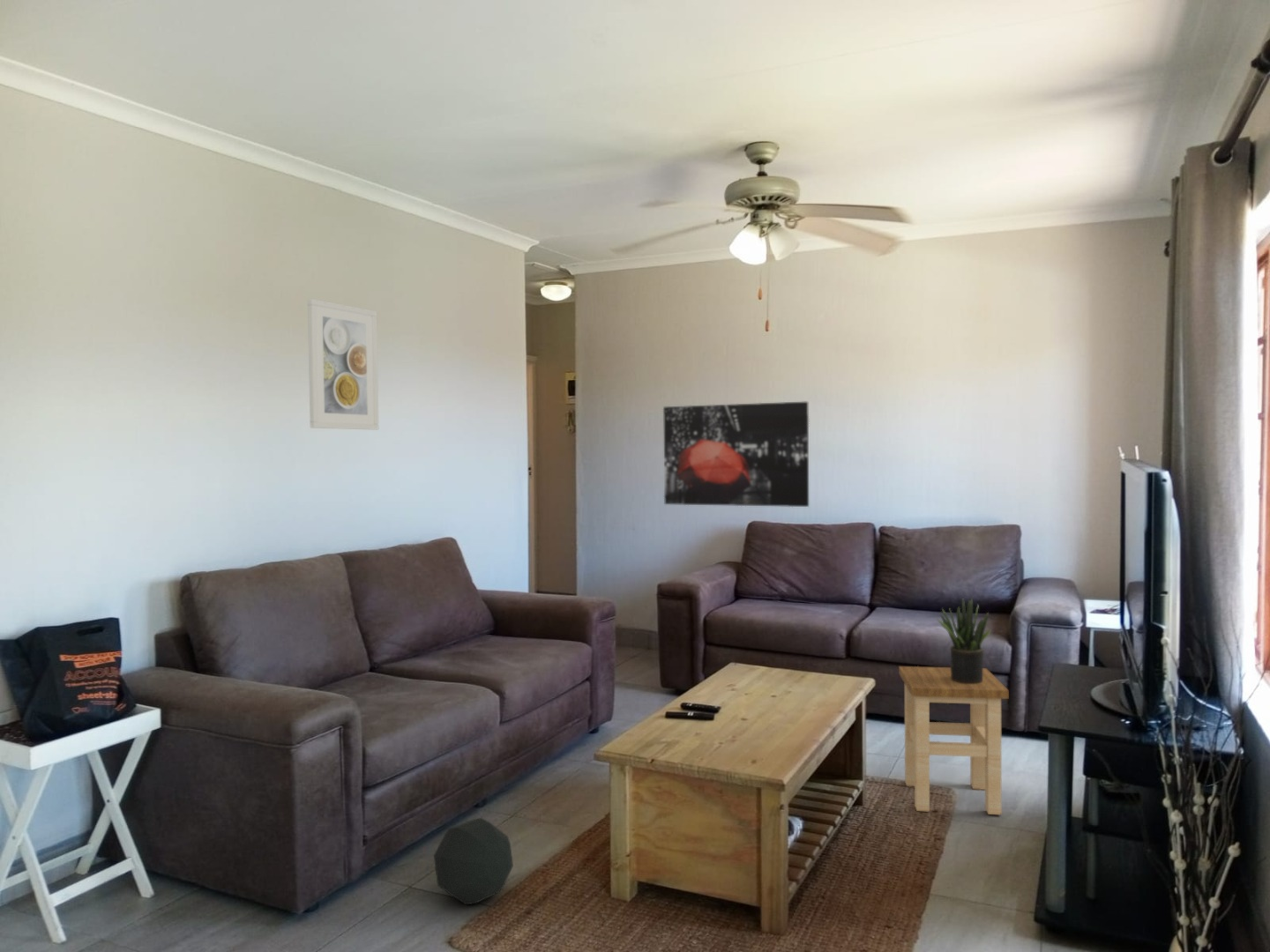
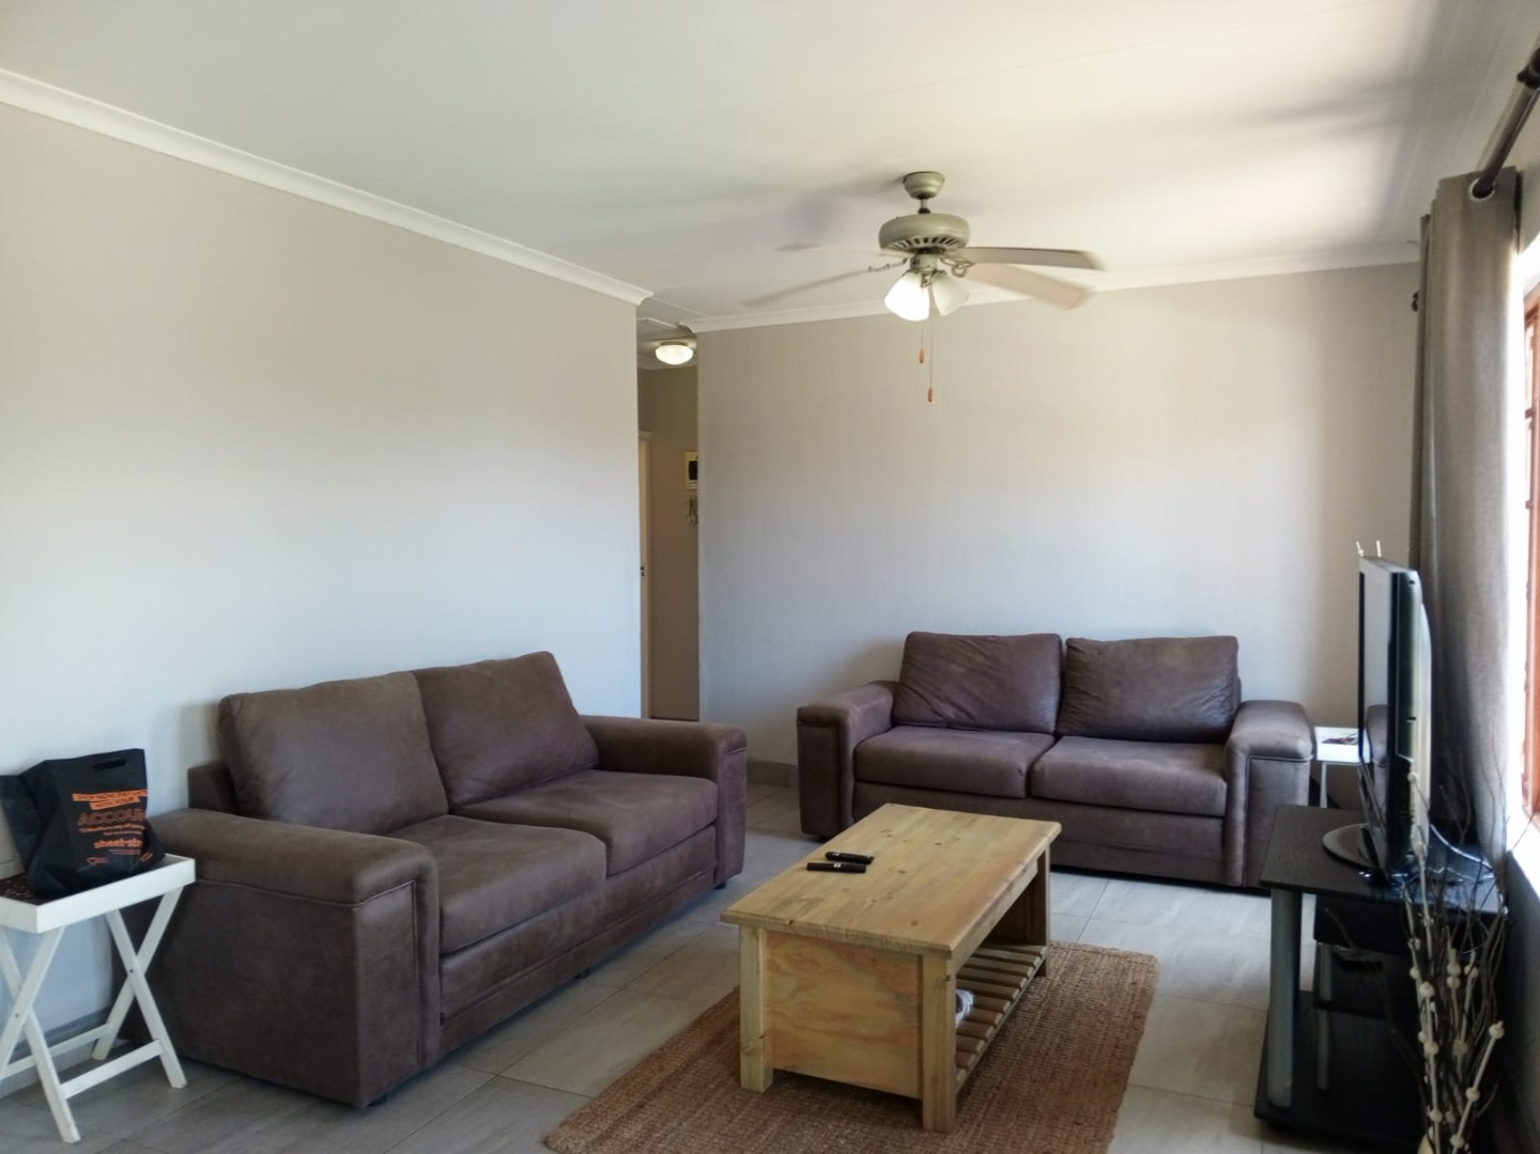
- wall art [662,401,810,508]
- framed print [307,298,379,431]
- stool [898,666,1010,815]
- ball [422,817,514,905]
- potted plant [936,599,992,683]
